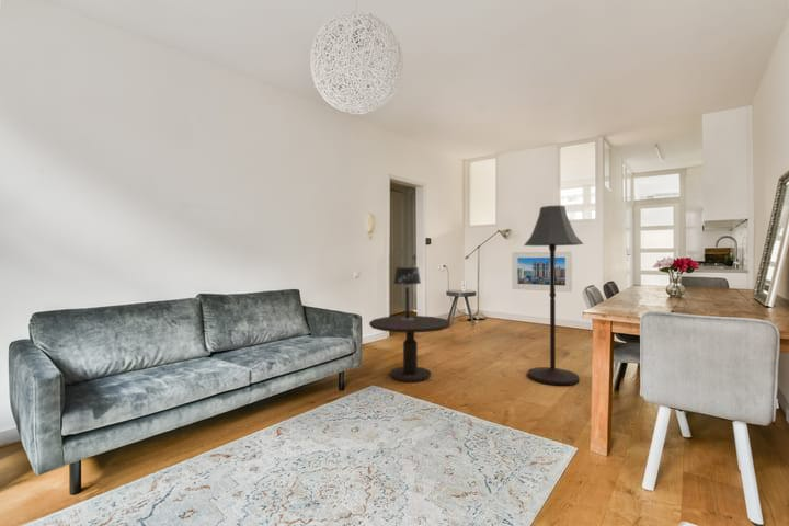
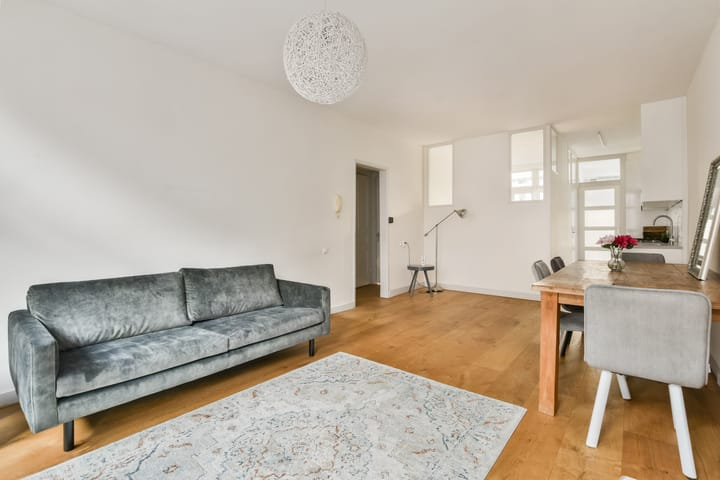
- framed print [511,250,573,293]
- side table [368,315,451,382]
- table lamp [392,266,422,320]
- floor lamp [523,205,585,387]
